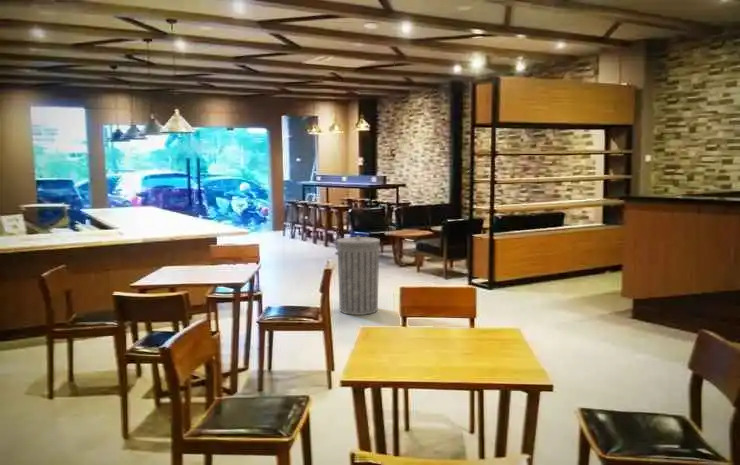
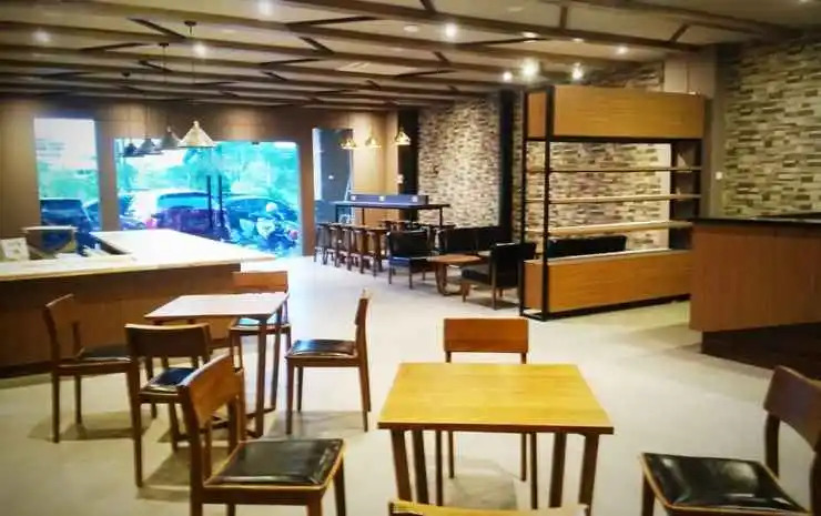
- trash can [334,235,382,316]
